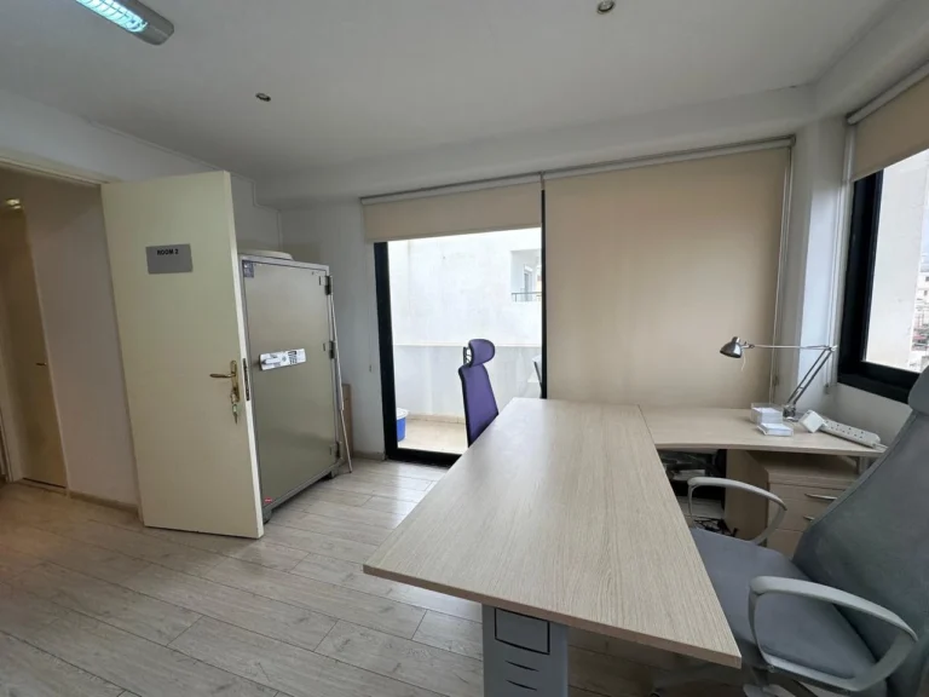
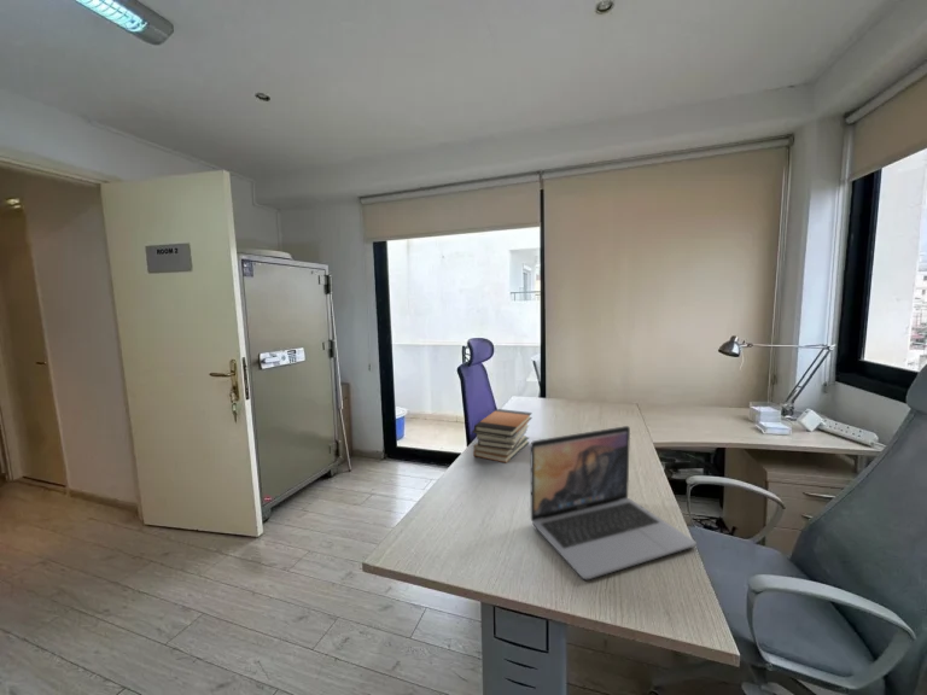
+ laptop [529,425,698,580]
+ book stack [471,408,534,465]
